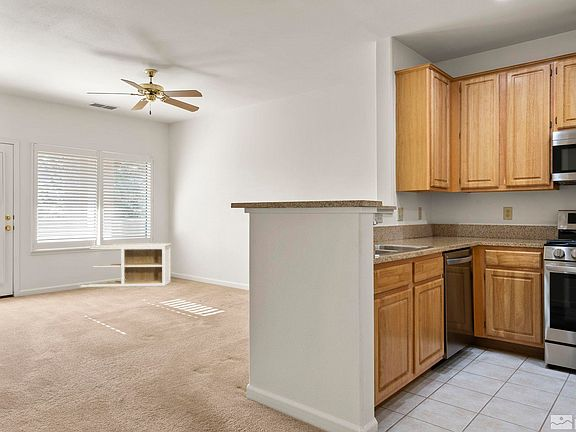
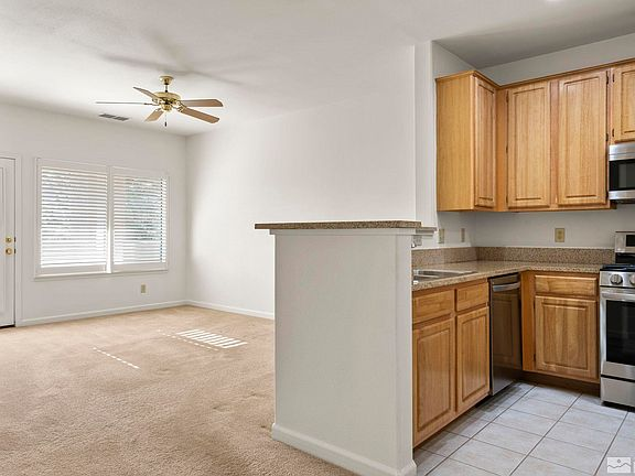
- storage cabinet [79,242,172,288]
